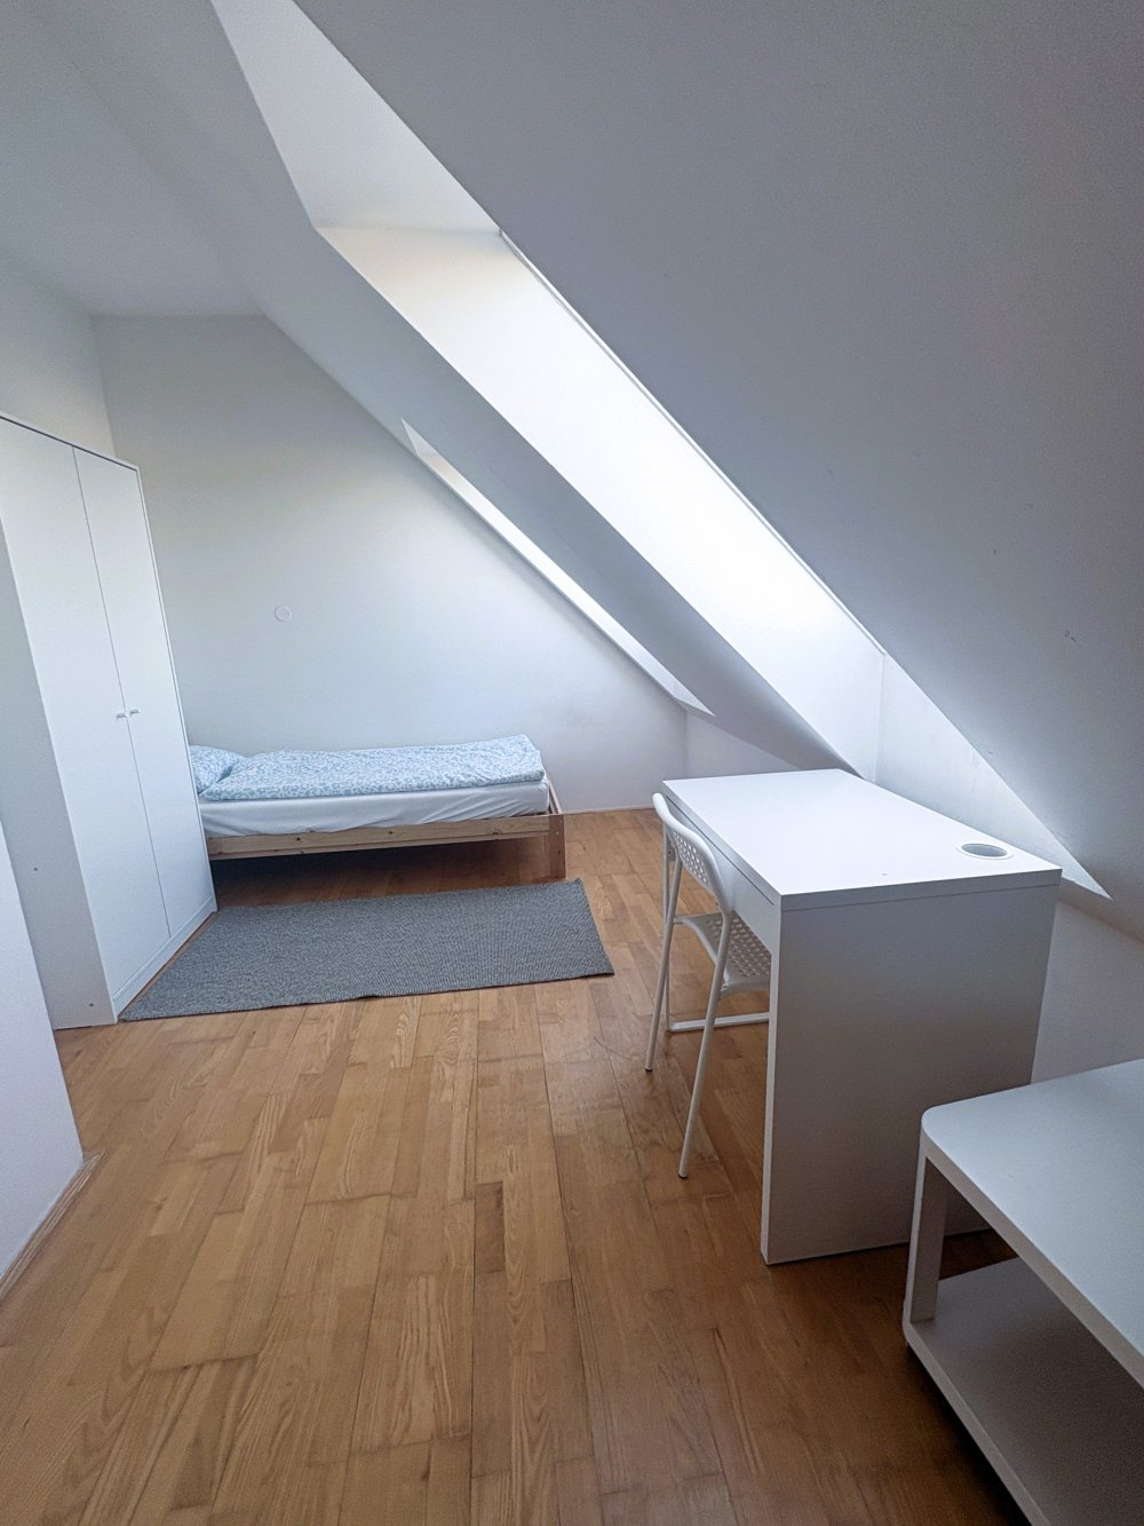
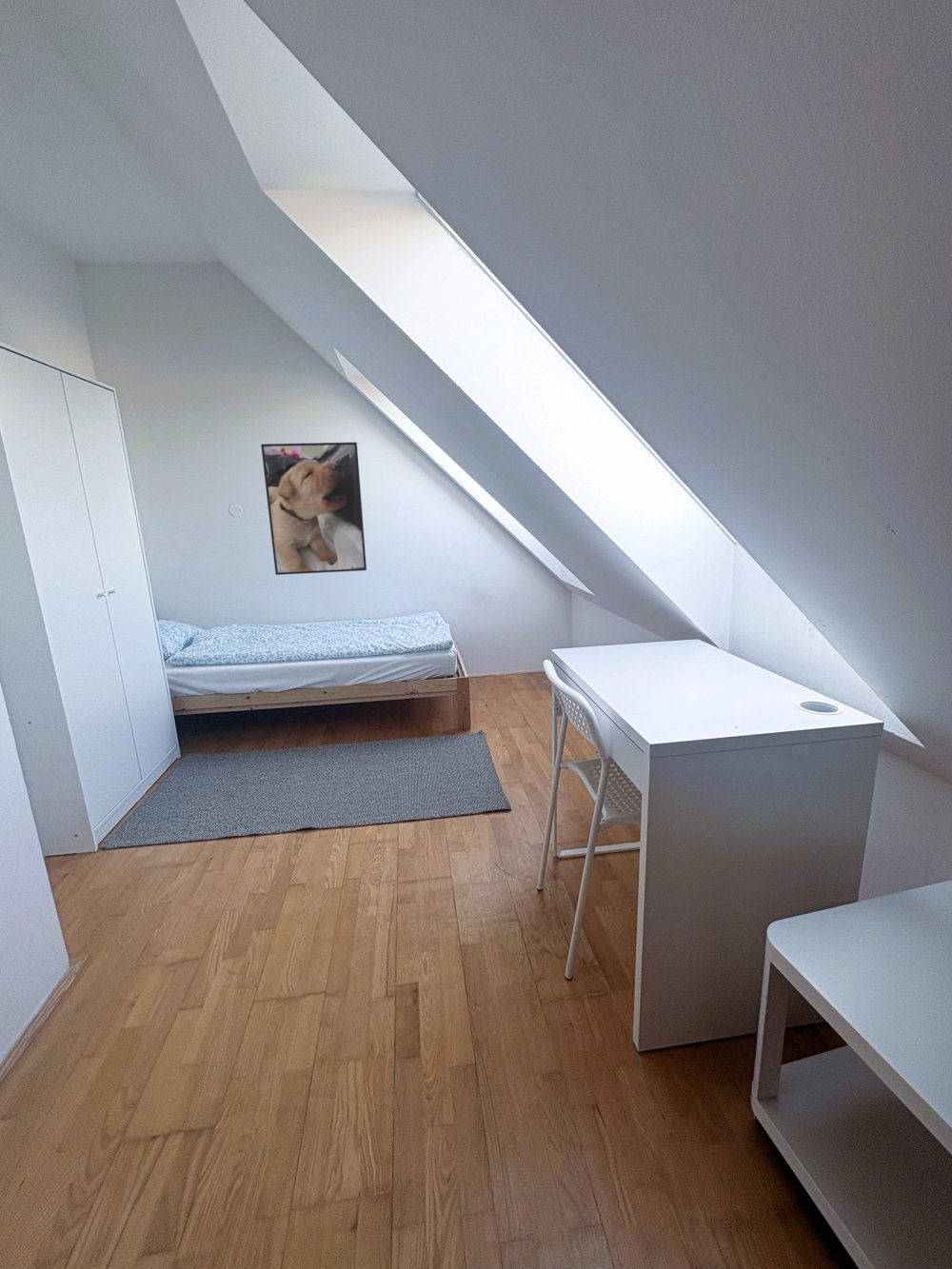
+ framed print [260,442,367,576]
